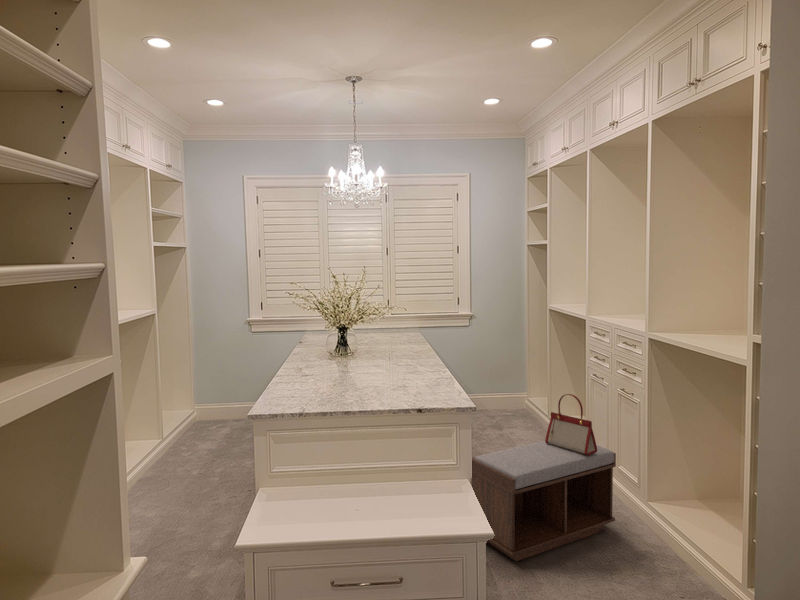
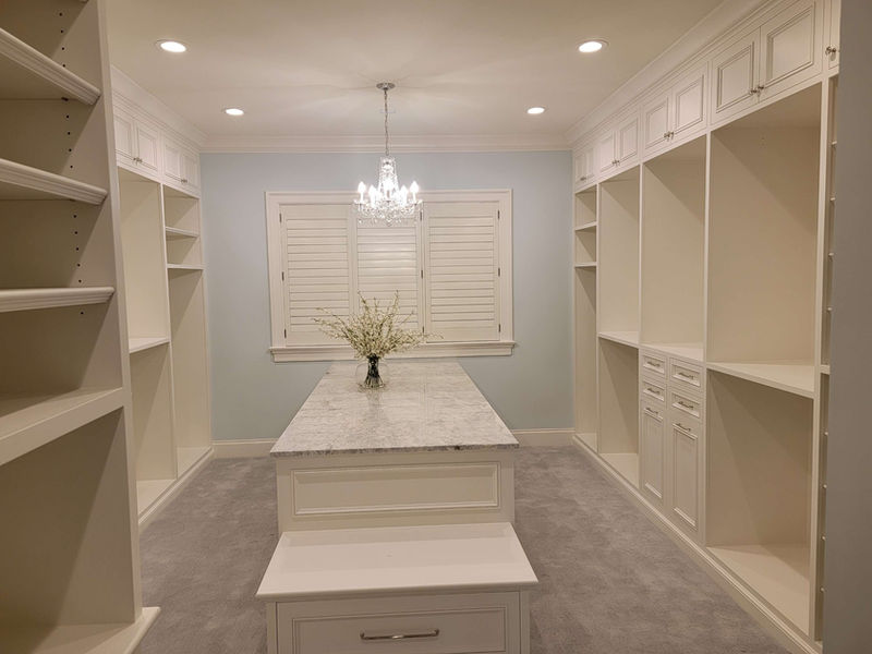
- handbag [544,393,598,456]
- bench [470,440,617,562]
